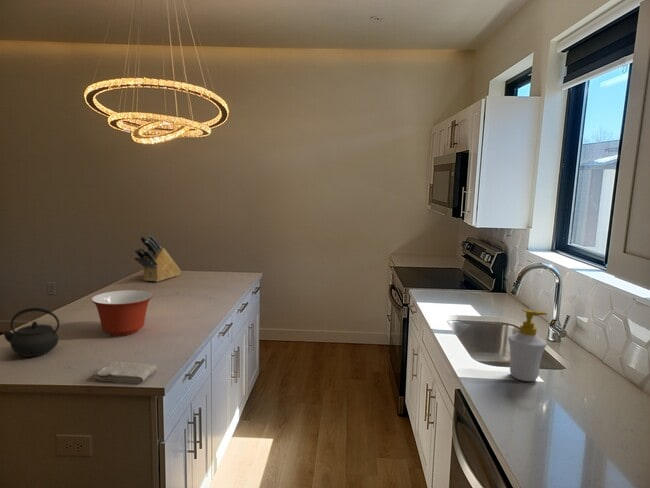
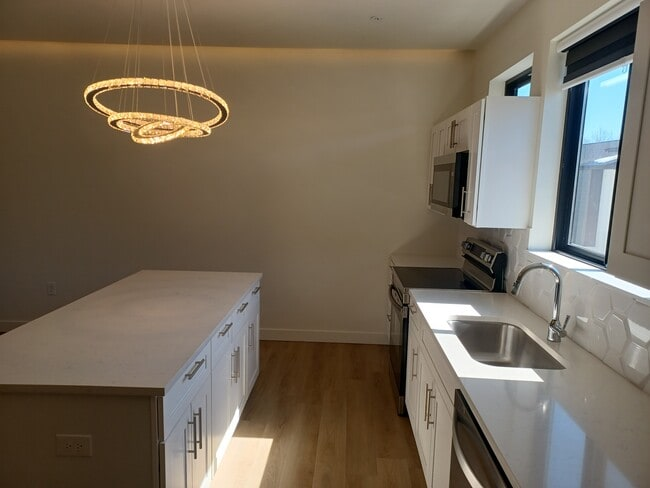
- washcloth [93,360,158,384]
- soap bottle [507,308,548,382]
- mixing bowl [90,289,154,337]
- knife block [133,234,182,283]
- kettle [1,307,61,358]
